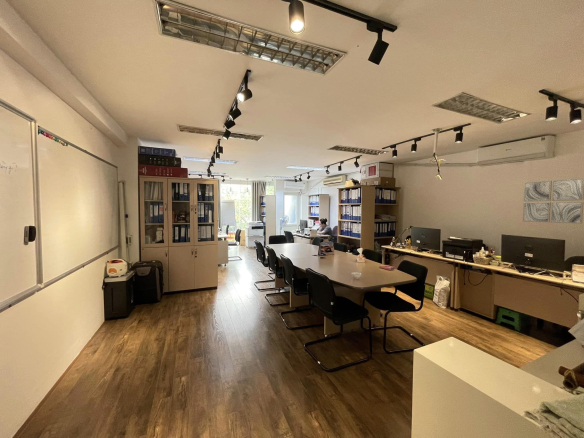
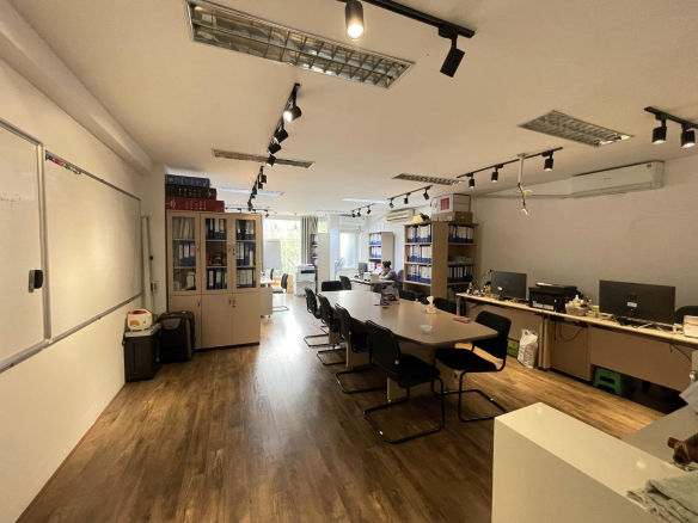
- wall art [522,177,584,225]
